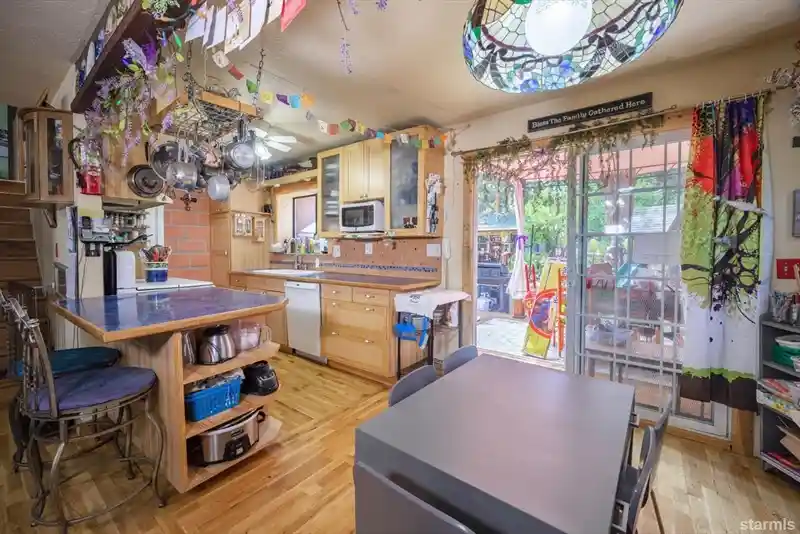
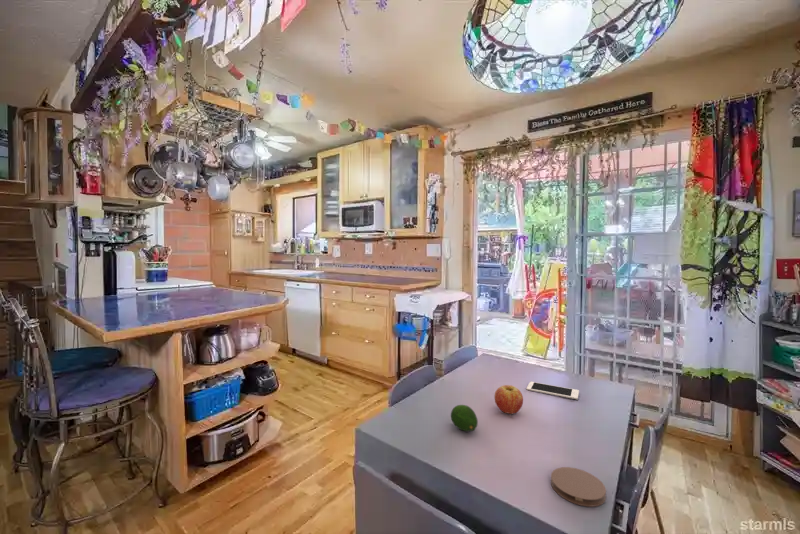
+ coaster [550,466,607,508]
+ cell phone [526,381,580,400]
+ fruit [450,404,479,432]
+ fruit [493,384,524,415]
